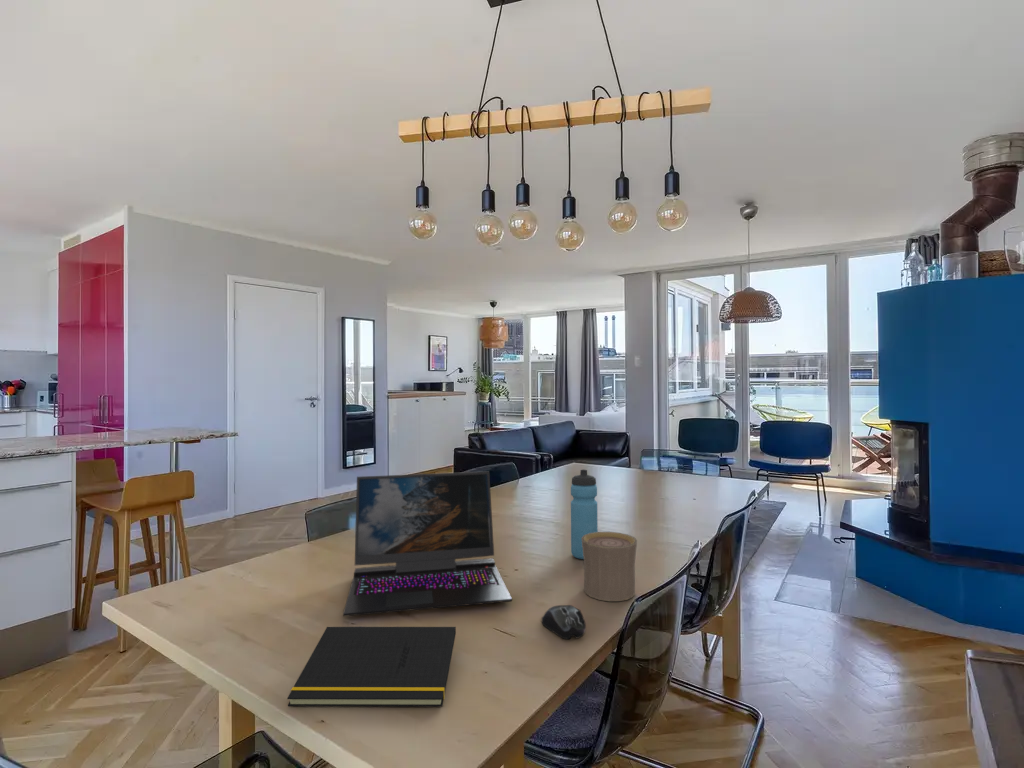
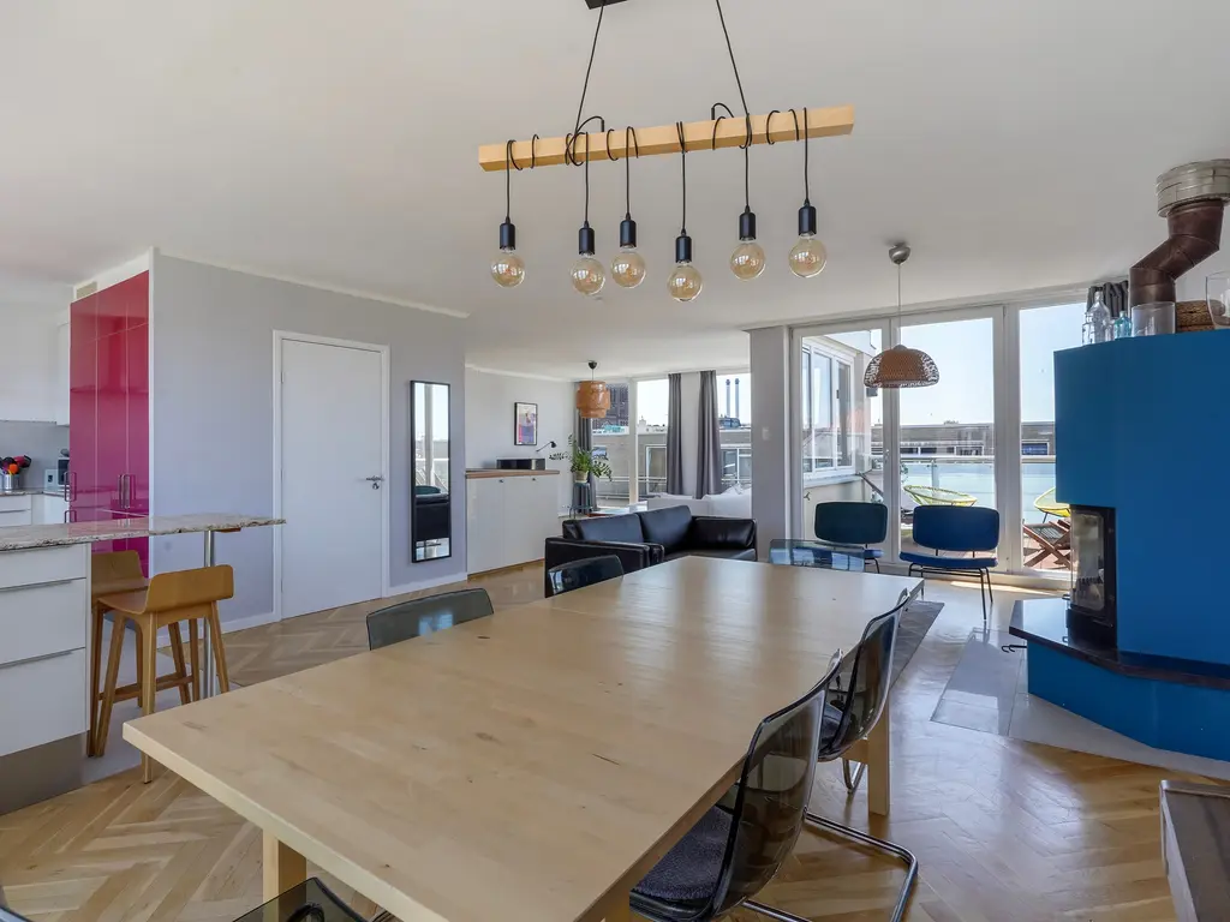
- water bottle [570,468,599,560]
- cup [582,531,638,602]
- notepad [286,626,457,708]
- laptop [342,470,513,617]
- computer mouse [541,604,587,640]
